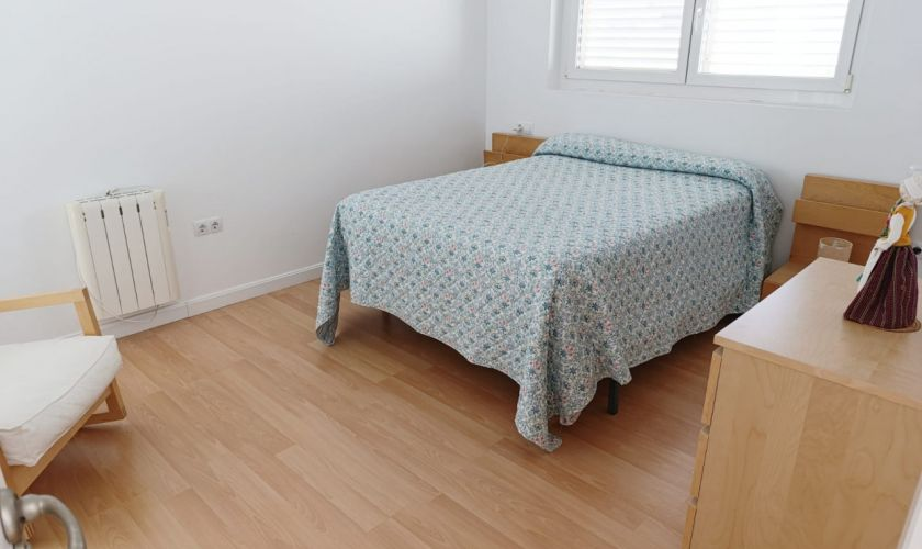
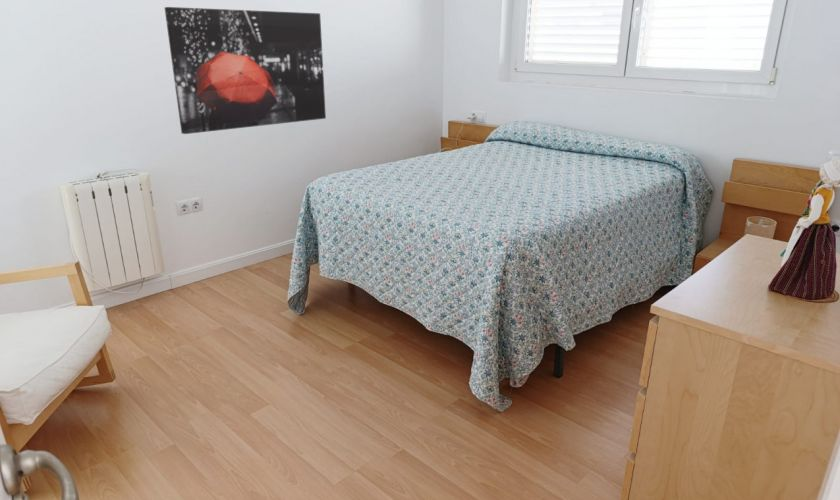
+ wall art [164,6,327,135]
